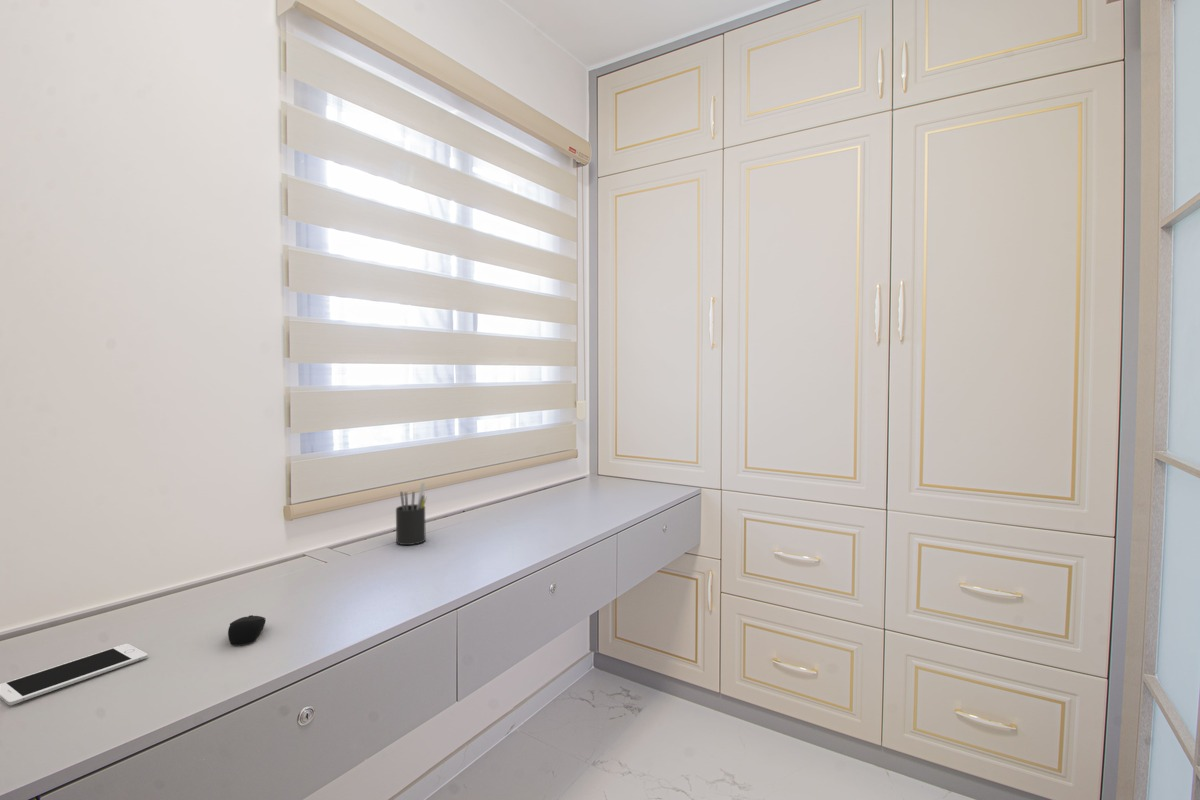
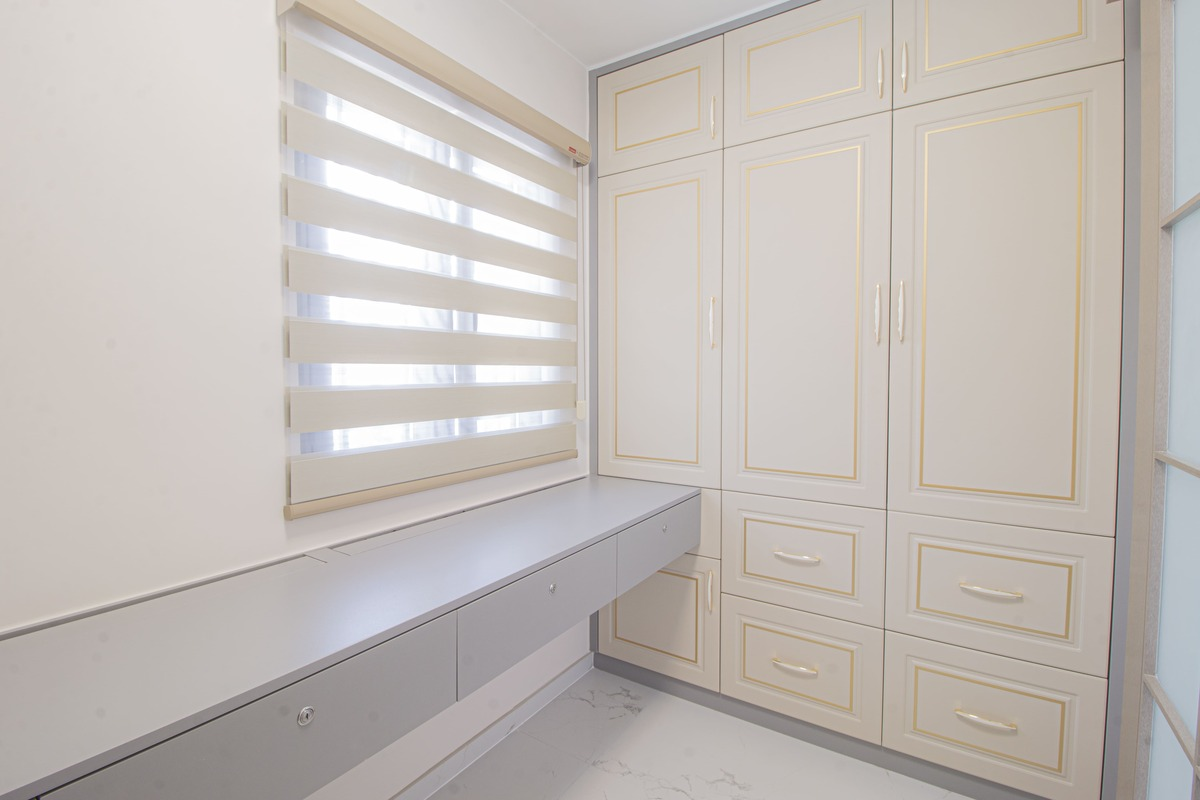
- pen holder [395,482,428,546]
- computer mouse [227,614,267,646]
- cell phone [0,643,149,706]
